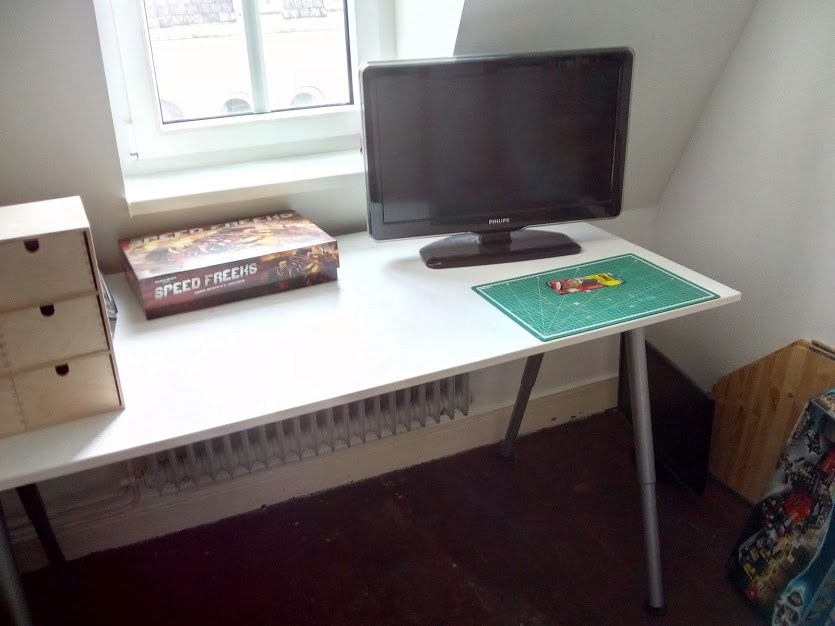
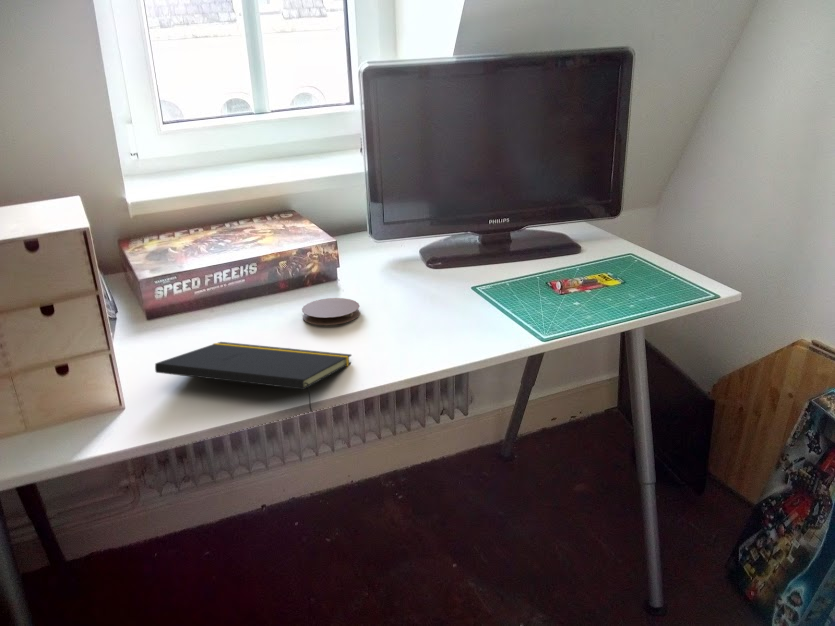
+ coaster [301,297,361,326]
+ notepad [154,341,353,412]
